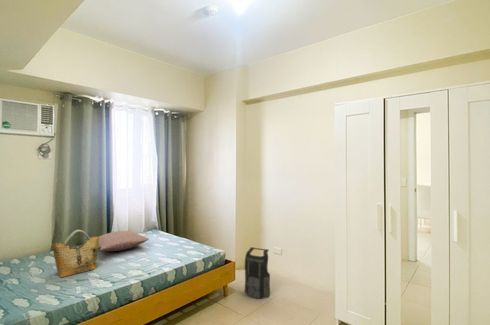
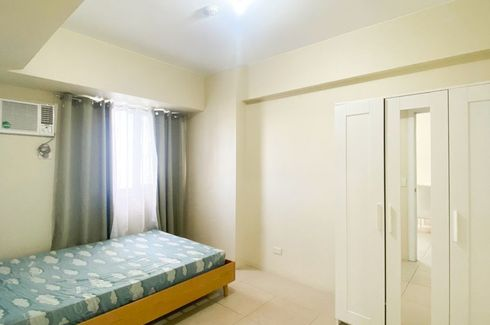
- pillow [98,230,150,252]
- backpack [243,246,271,300]
- grocery bag [51,229,100,278]
